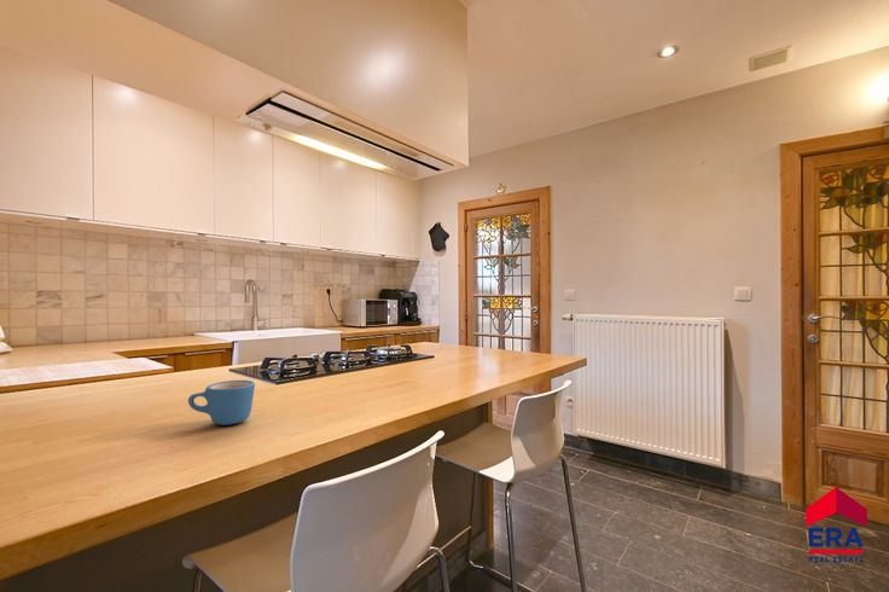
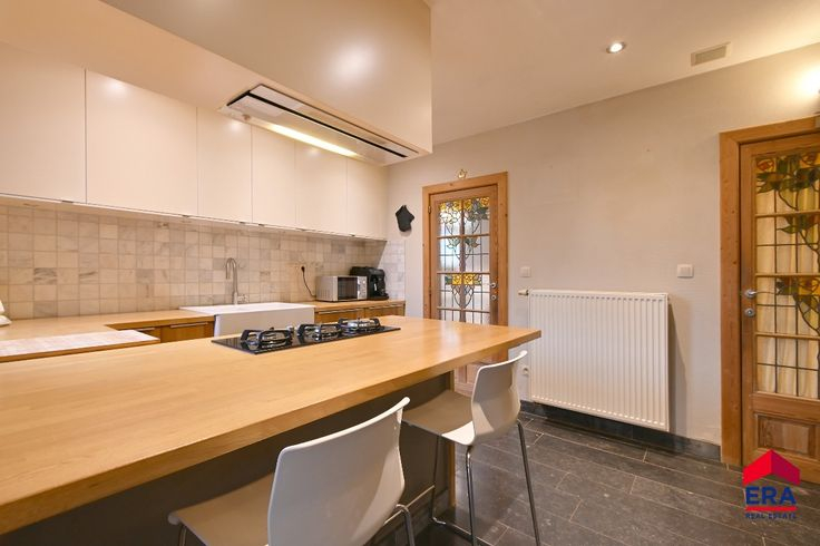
- mug [187,379,256,426]
